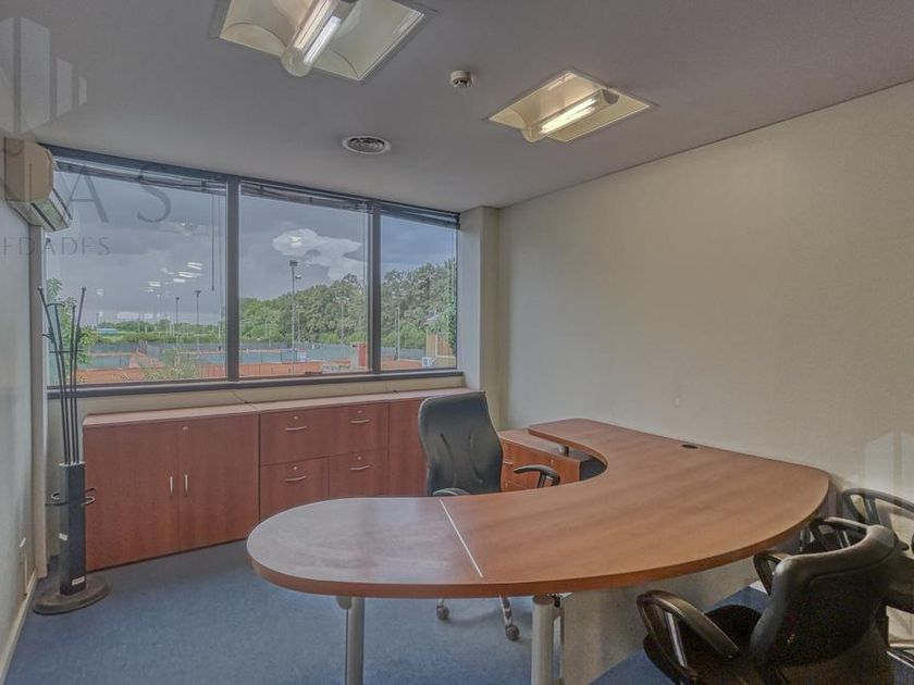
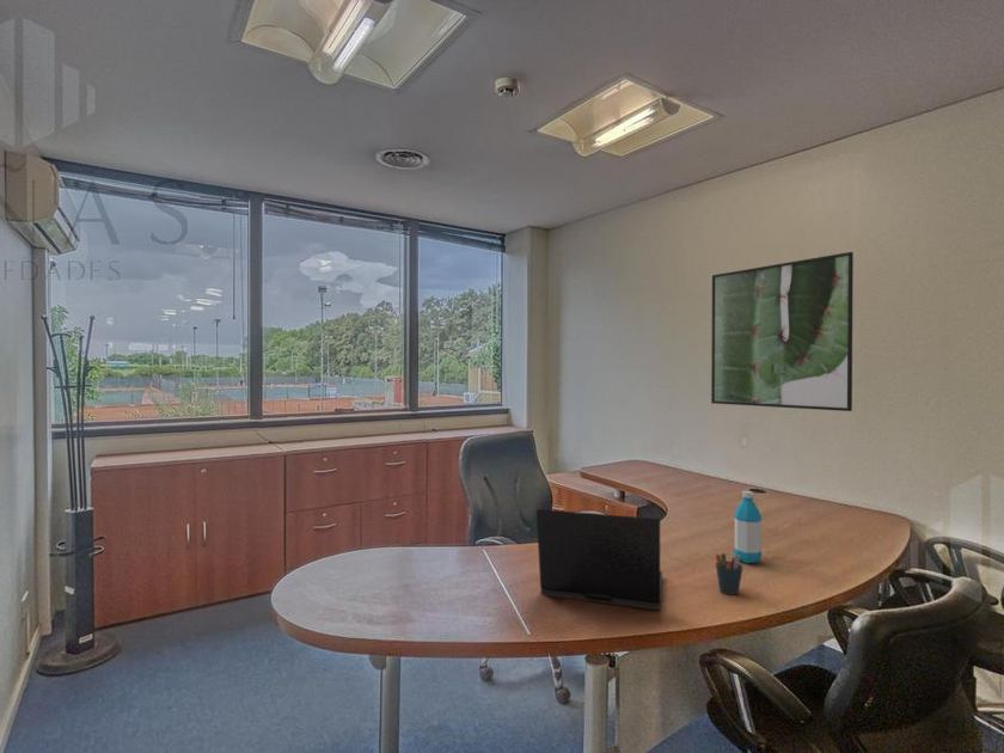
+ pen holder [715,552,743,596]
+ laptop [535,508,663,611]
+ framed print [710,251,855,412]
+ water bottle [733,490,763,564]
